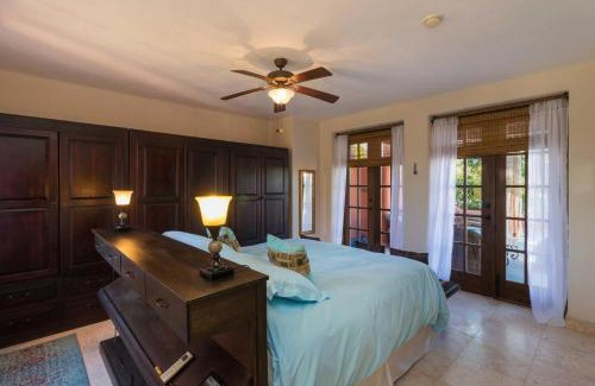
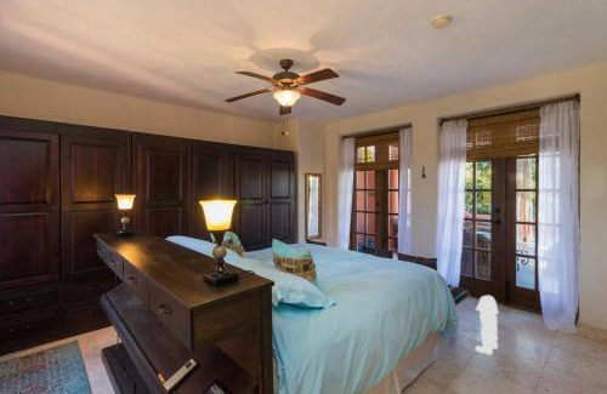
+ boots [473,295,500,356]
